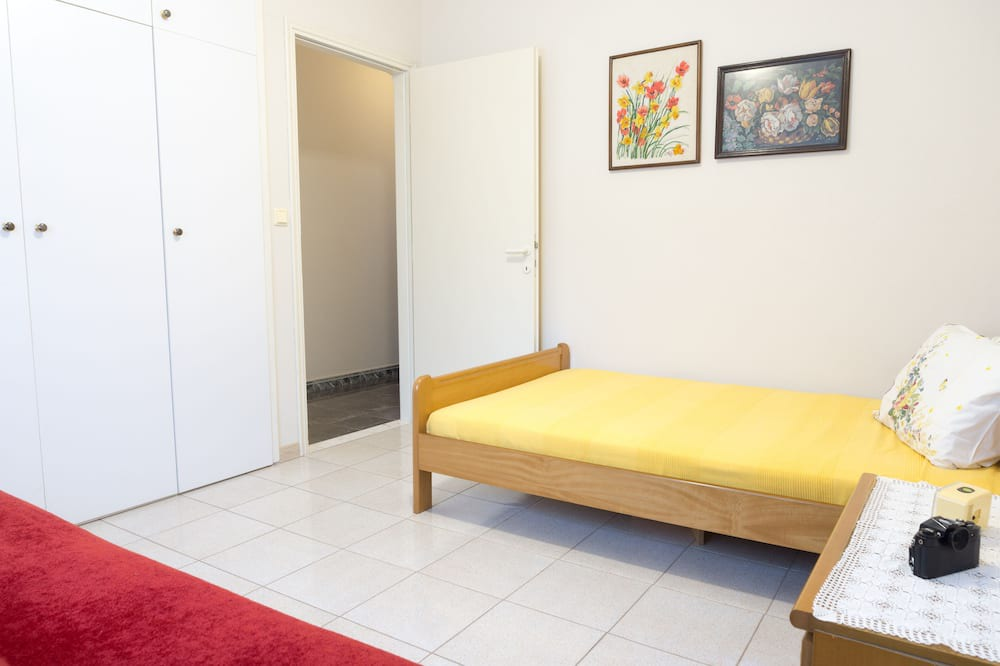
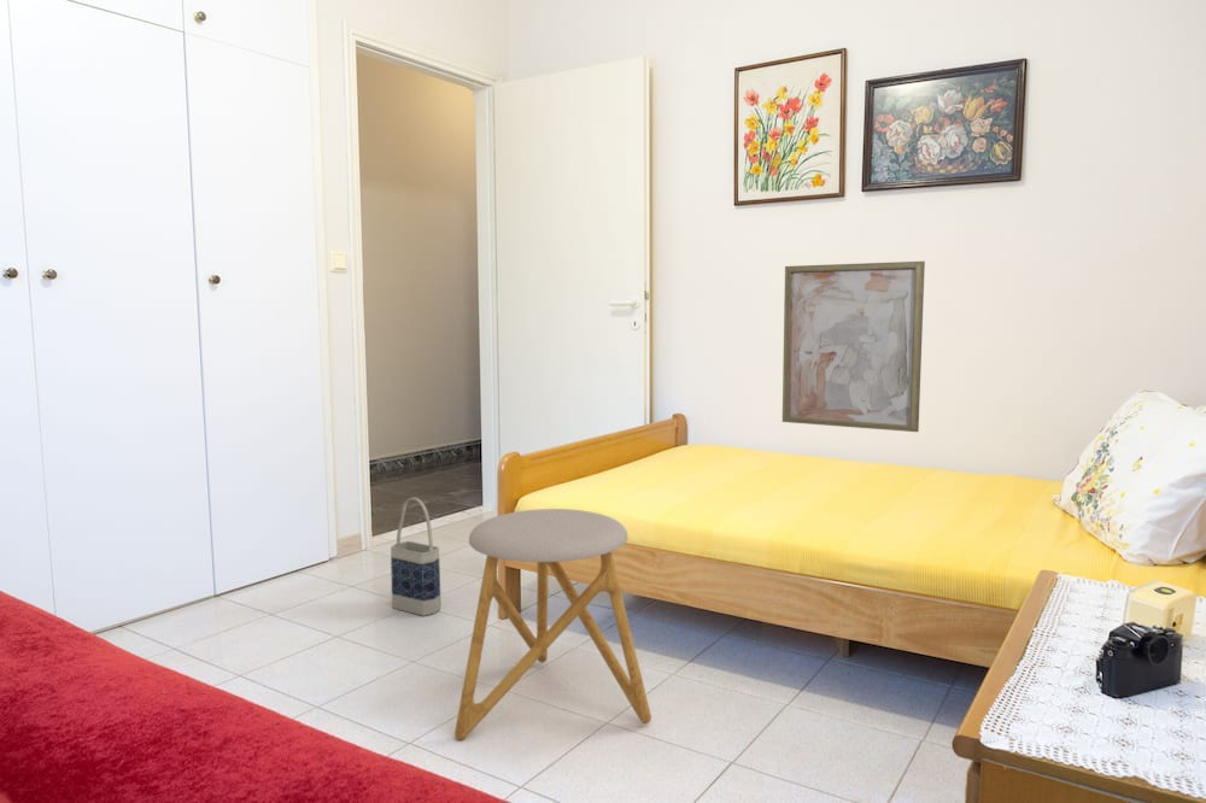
+ stool [453,508,652,742]
+ wall art [781,260,926,433]
+ bag [390,497,443,617]
